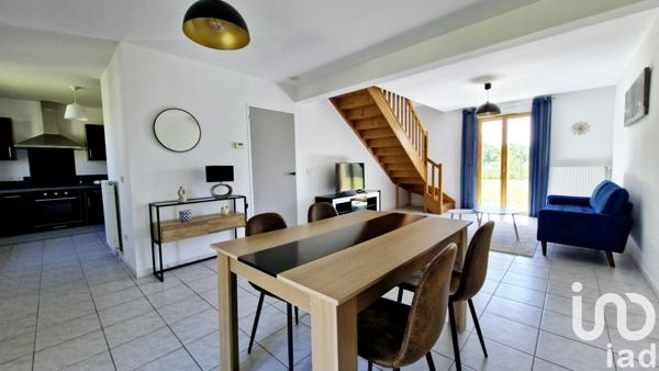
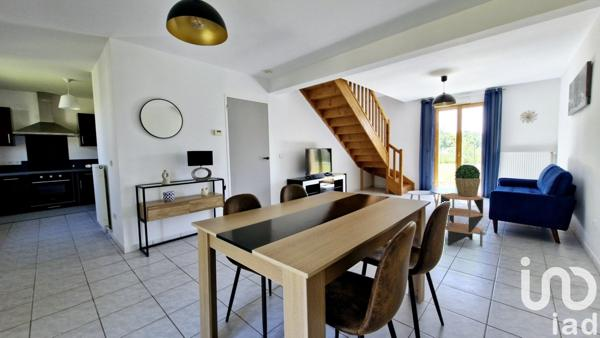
+ side table [440,192,484,247]
+ potted plant [454,164,481,197]
